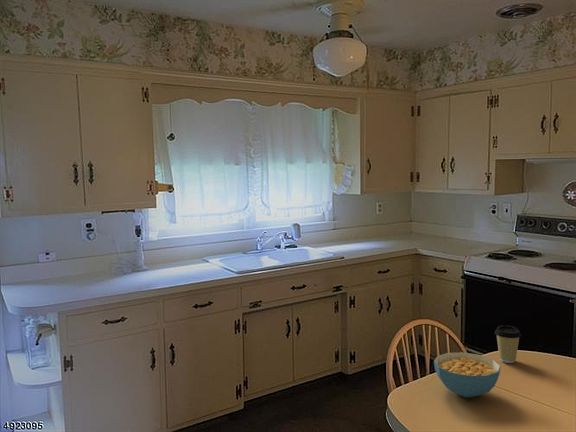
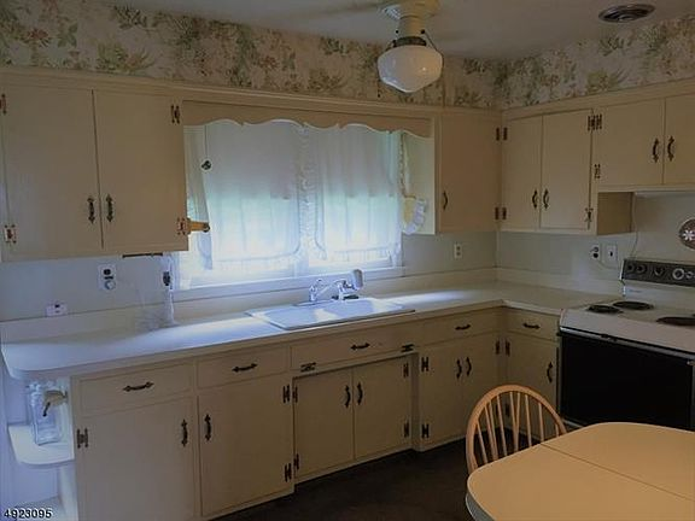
- coffee cup [494,325,522,364]
- cereal bowl [433,352,502,398]
